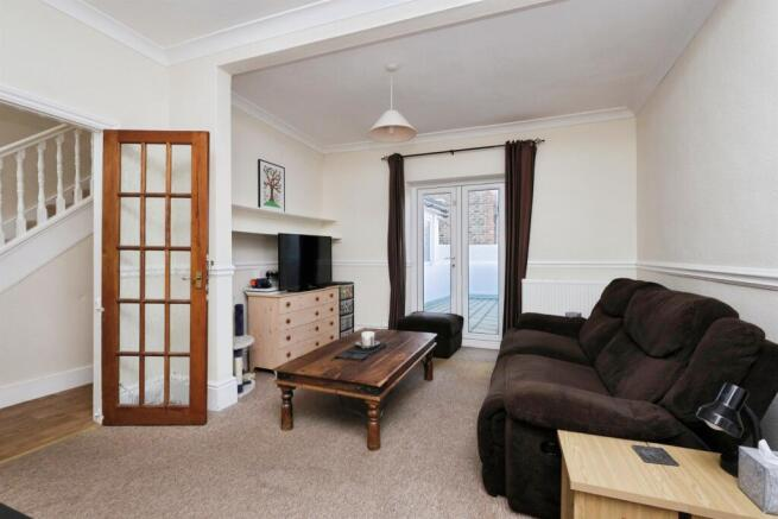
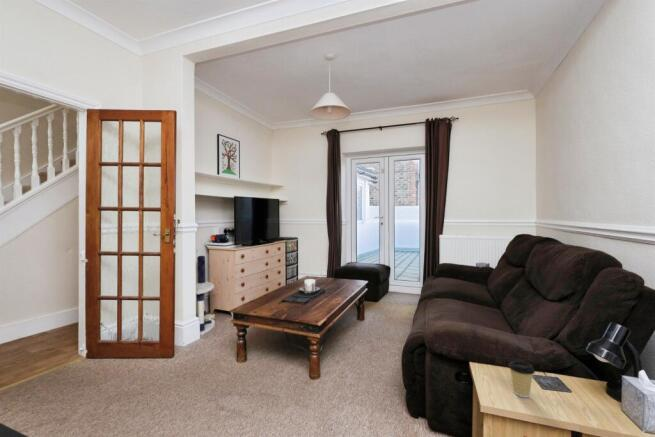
+ coffee cup [507,360,536,399]
